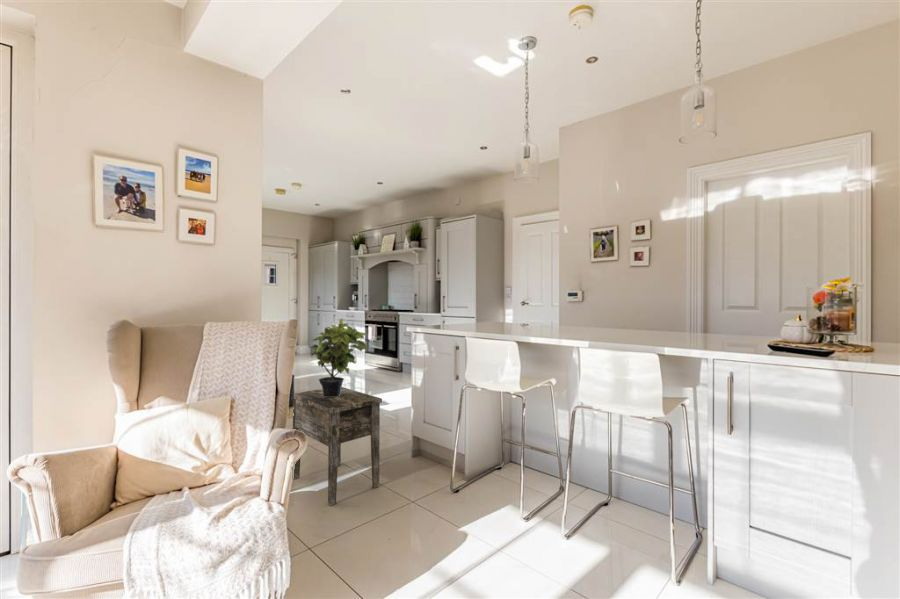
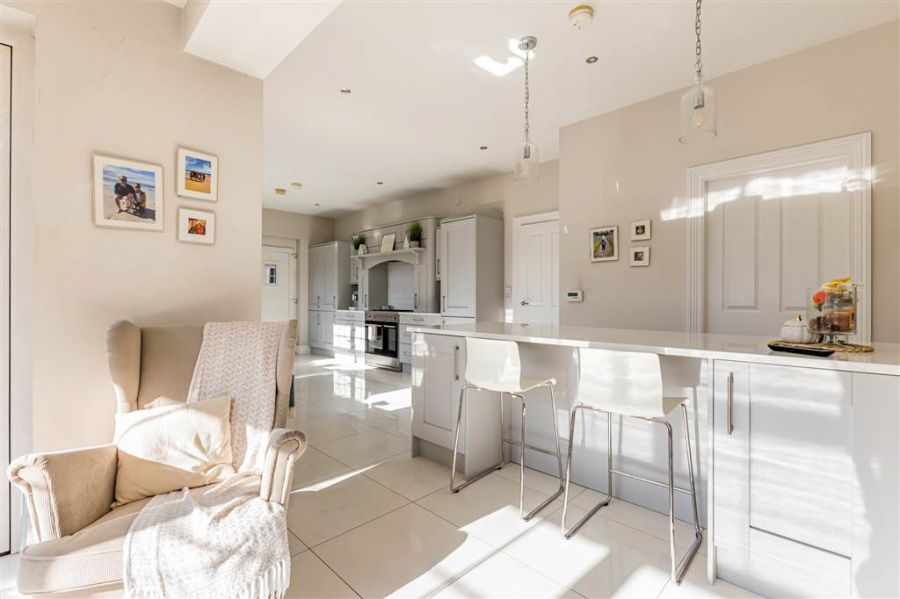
- side table [292,386,383,507]
- potted plant [310,317,369,397]
